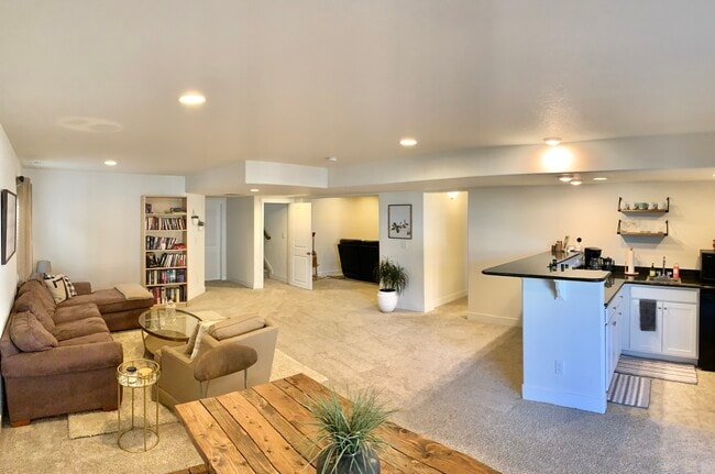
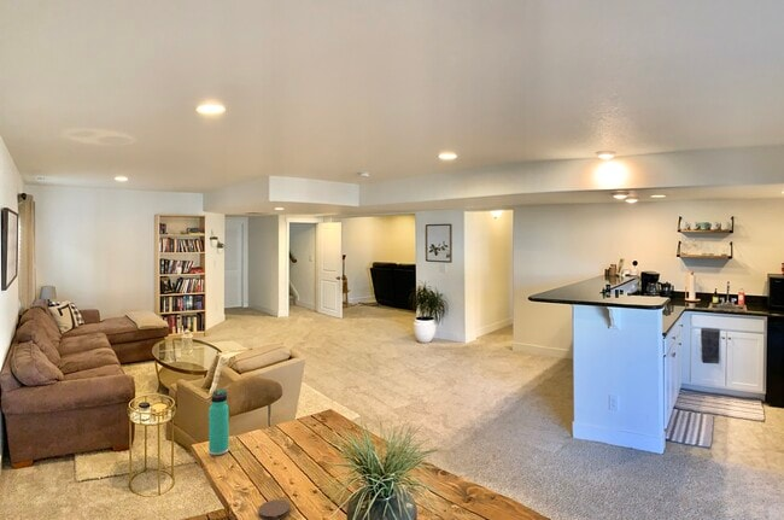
+ thermos bottle [207,387,229,456]
+ coaster [258,498,291,520]
